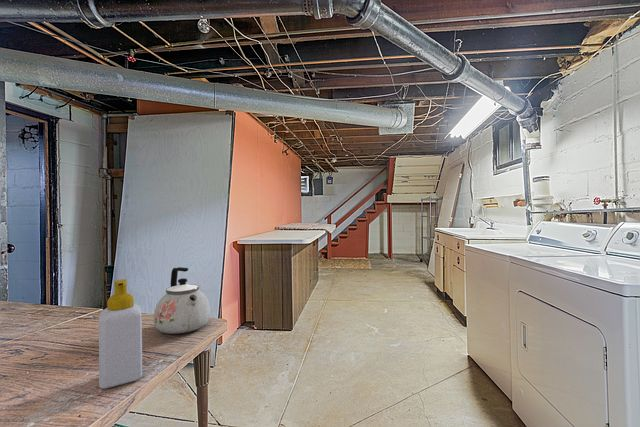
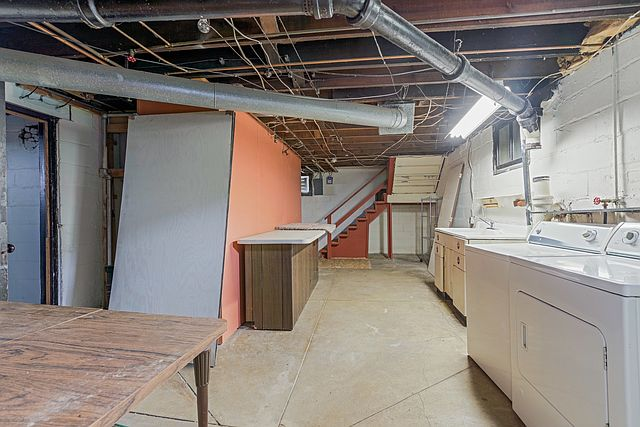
- soap bottle [98,278,143,390]
- kettle [153,266,211,335]
